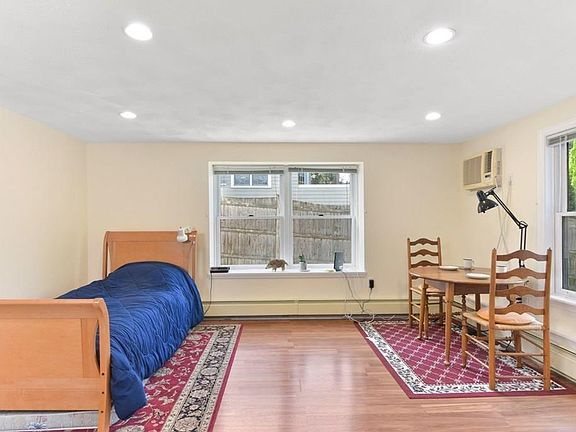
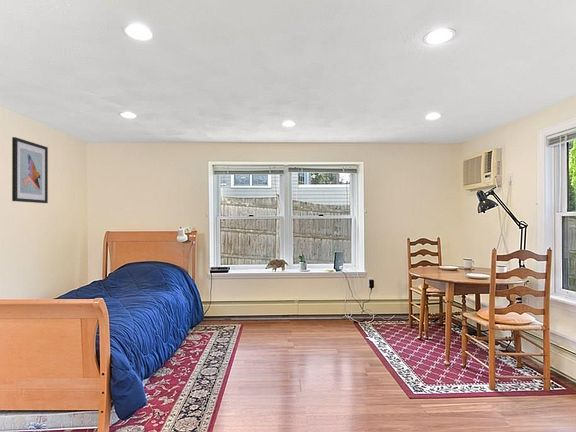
+ wall art [11,136,49,204]
